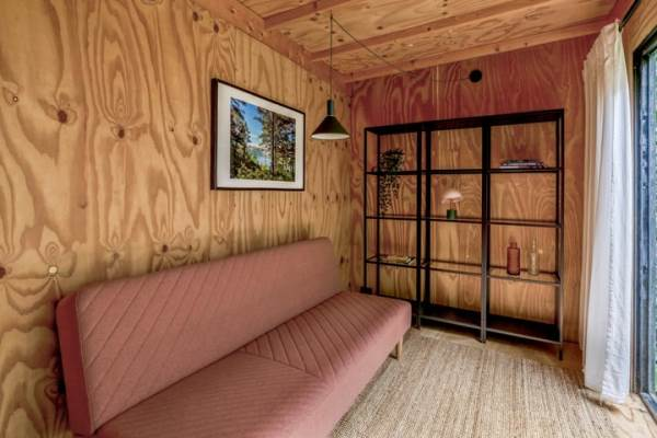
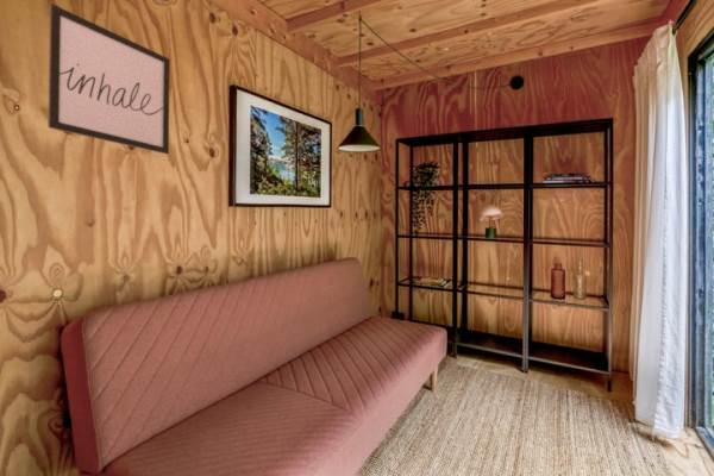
+ wall art [48,2,171,156]
